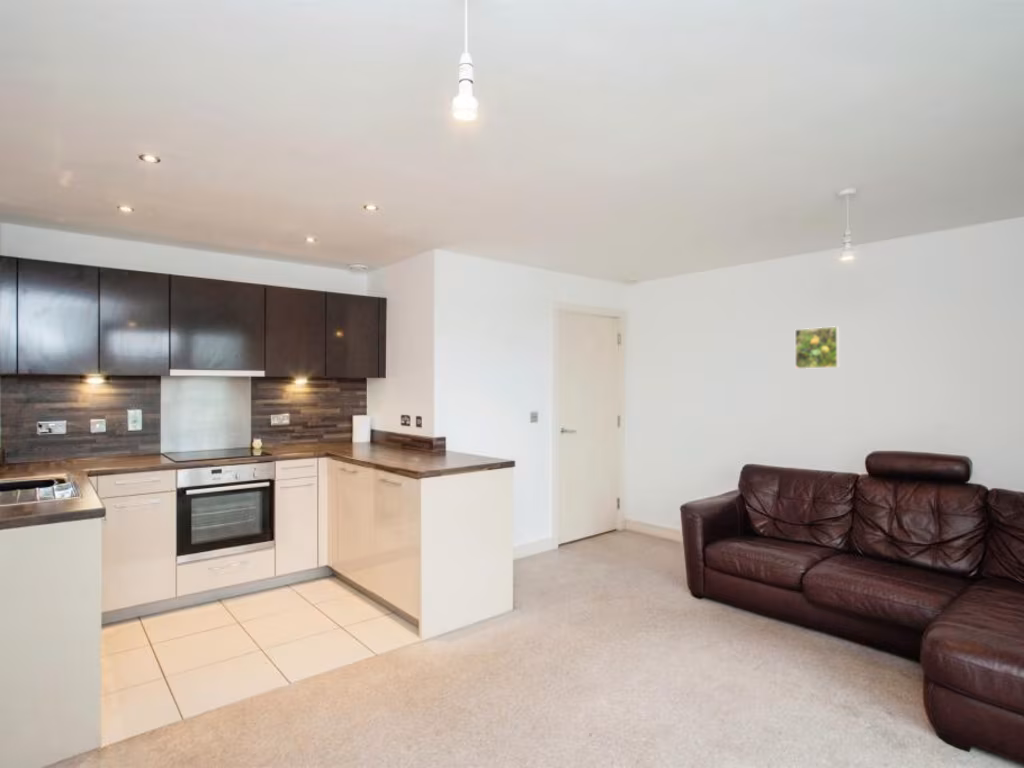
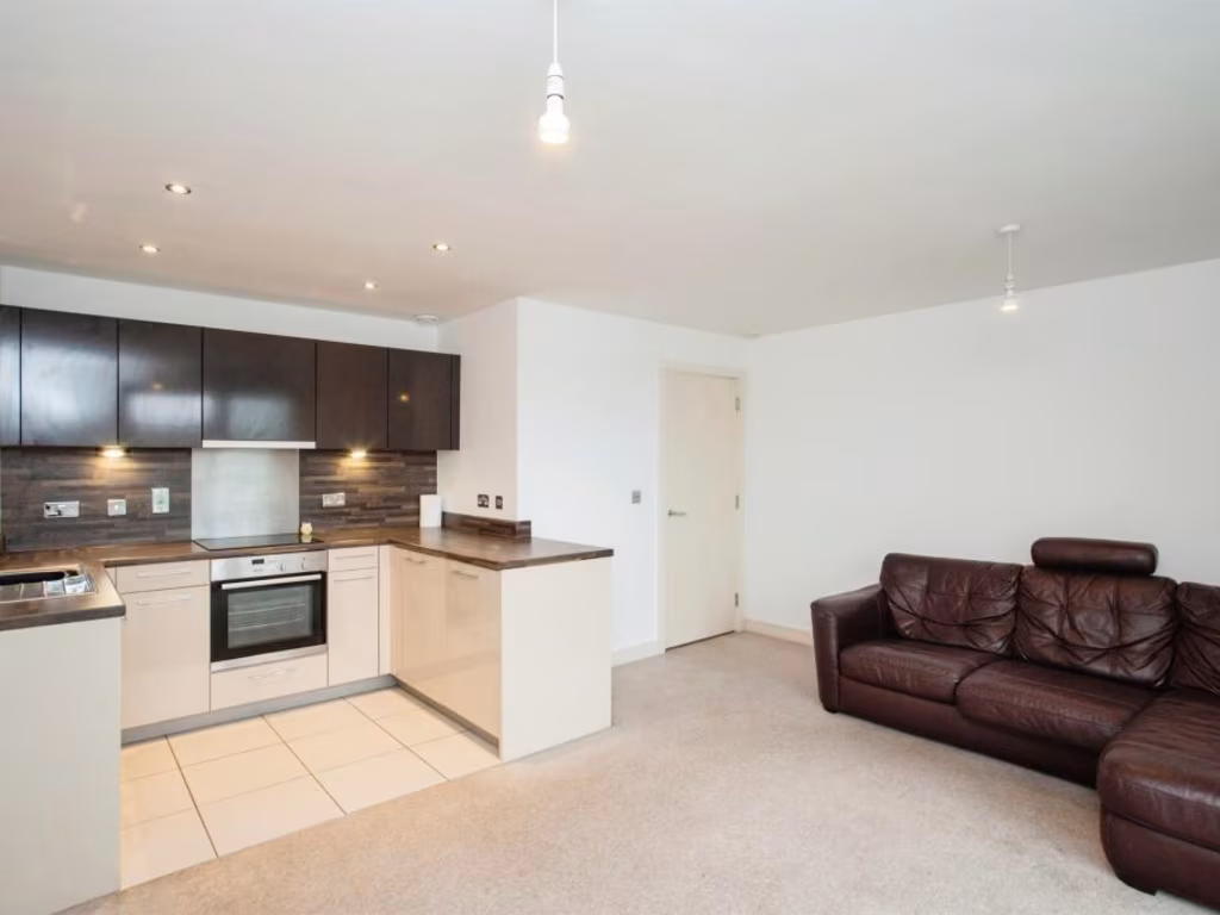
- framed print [794,325,840,370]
